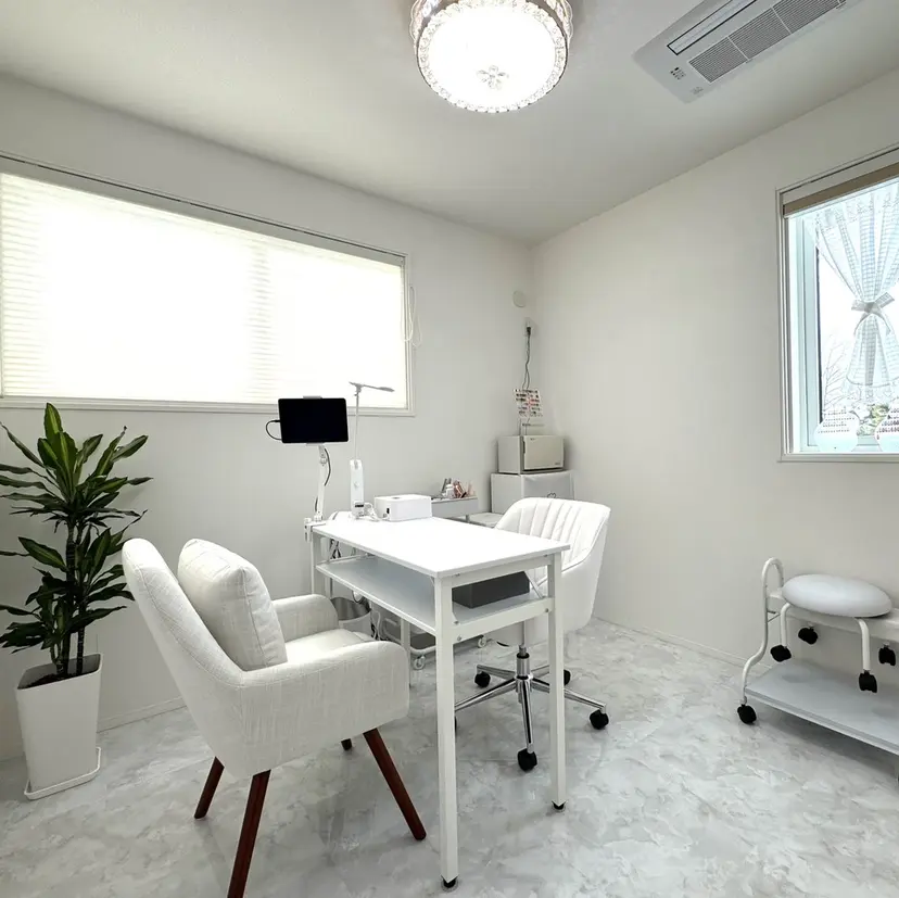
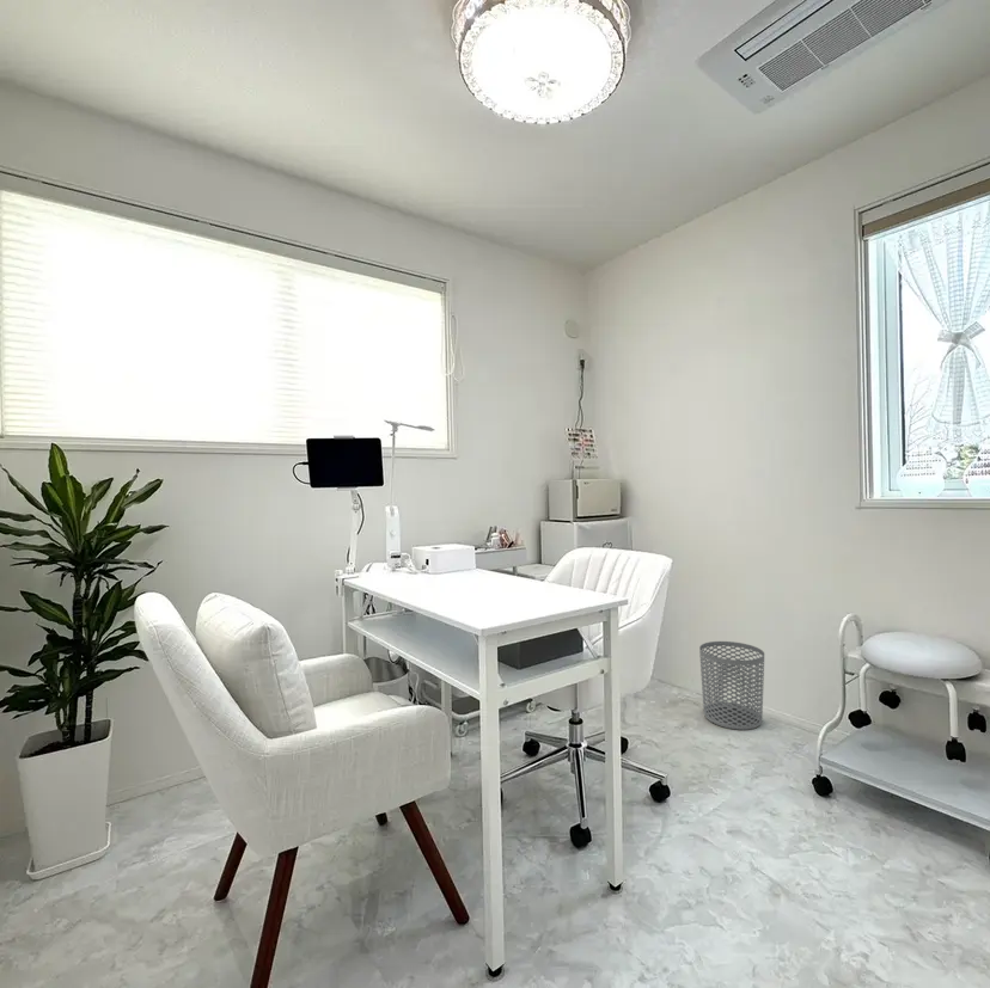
+ waste bin [698,640,765,731]
